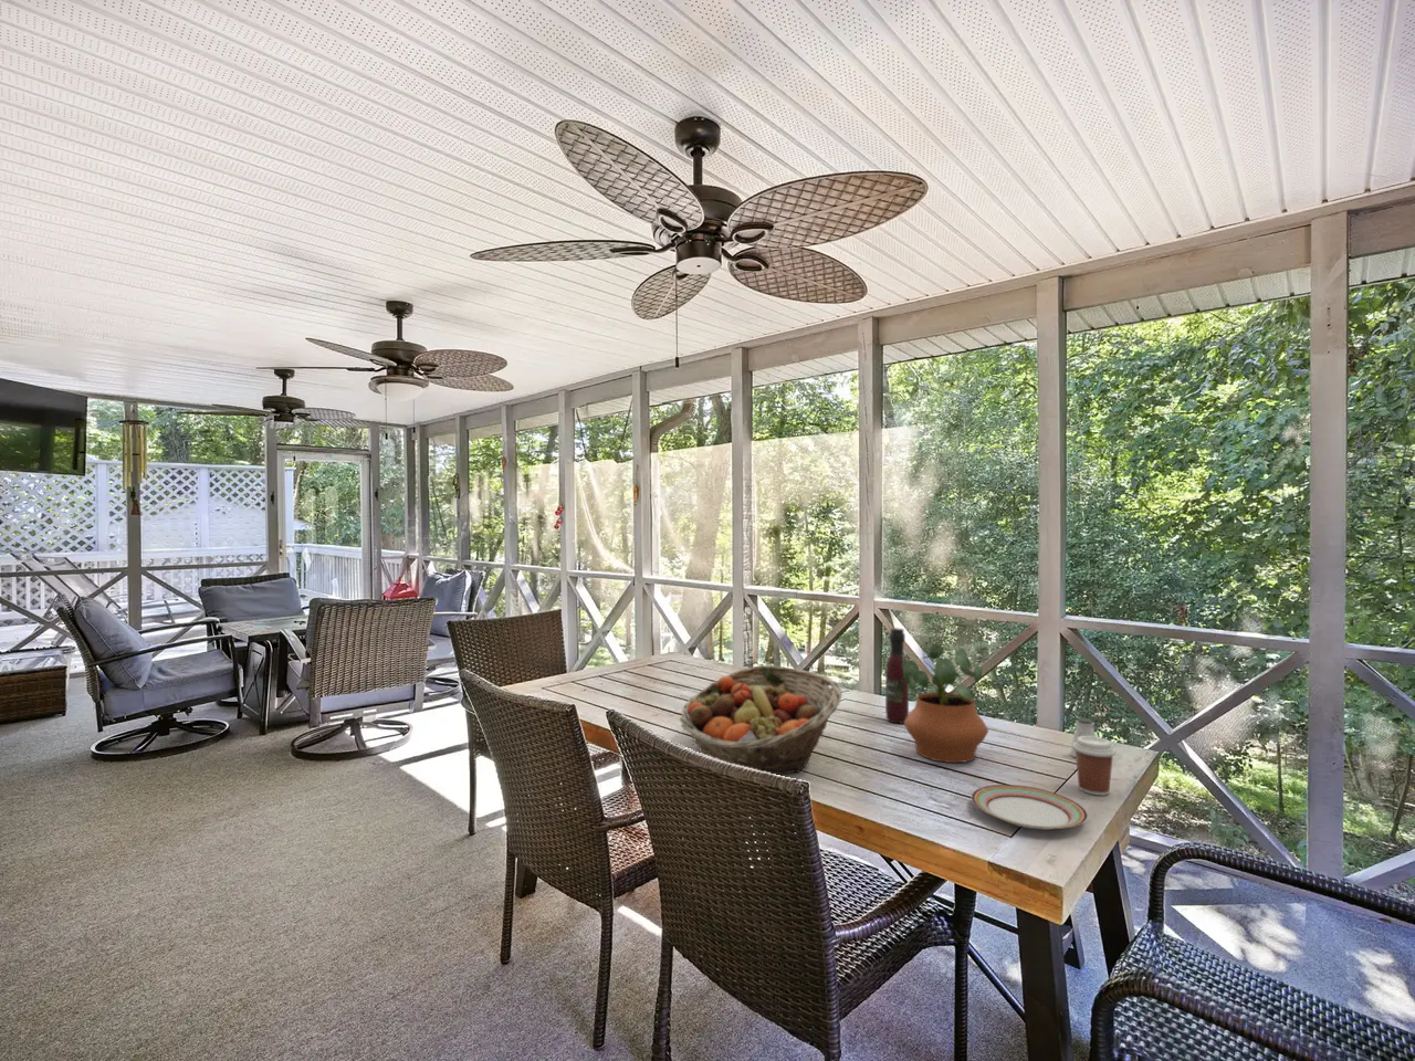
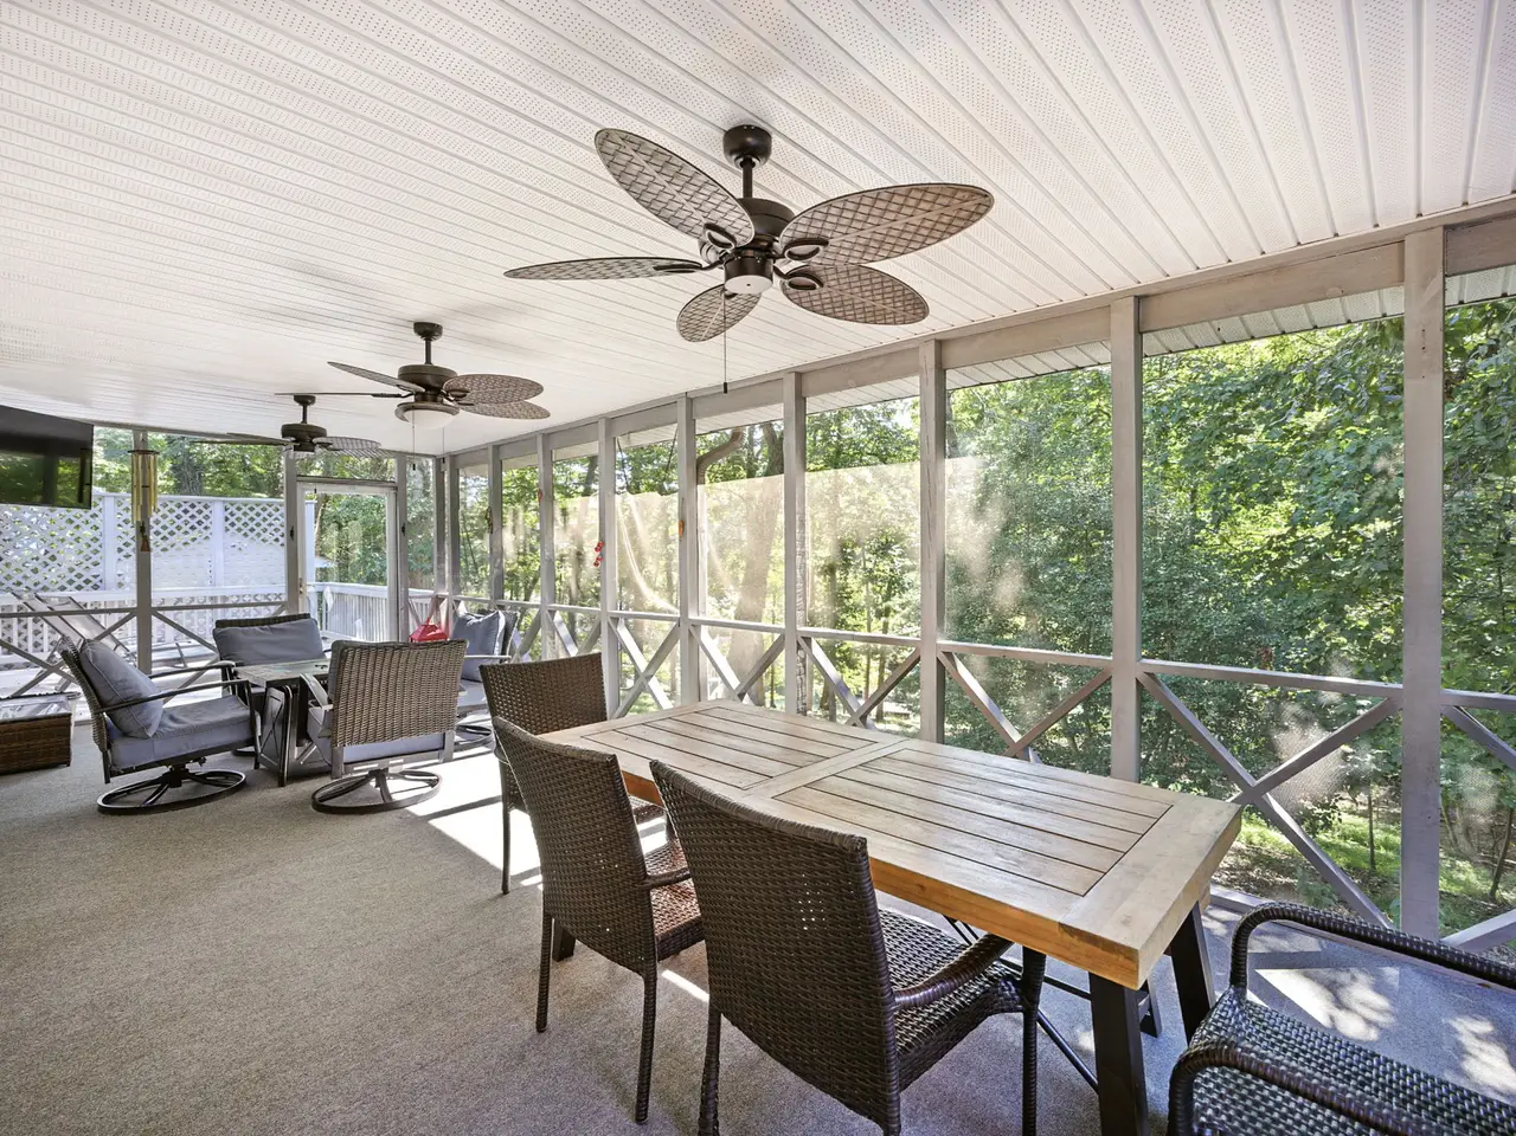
- fruit basket [679,664,843,776]
- coffee cup [1071,736,1118,797]
- saltshaker [1068,718,1096,758]
- wine bottle [885,626,910,724]
- plate [970,783,1089,831]
- potted plant [902,643,997,763]
